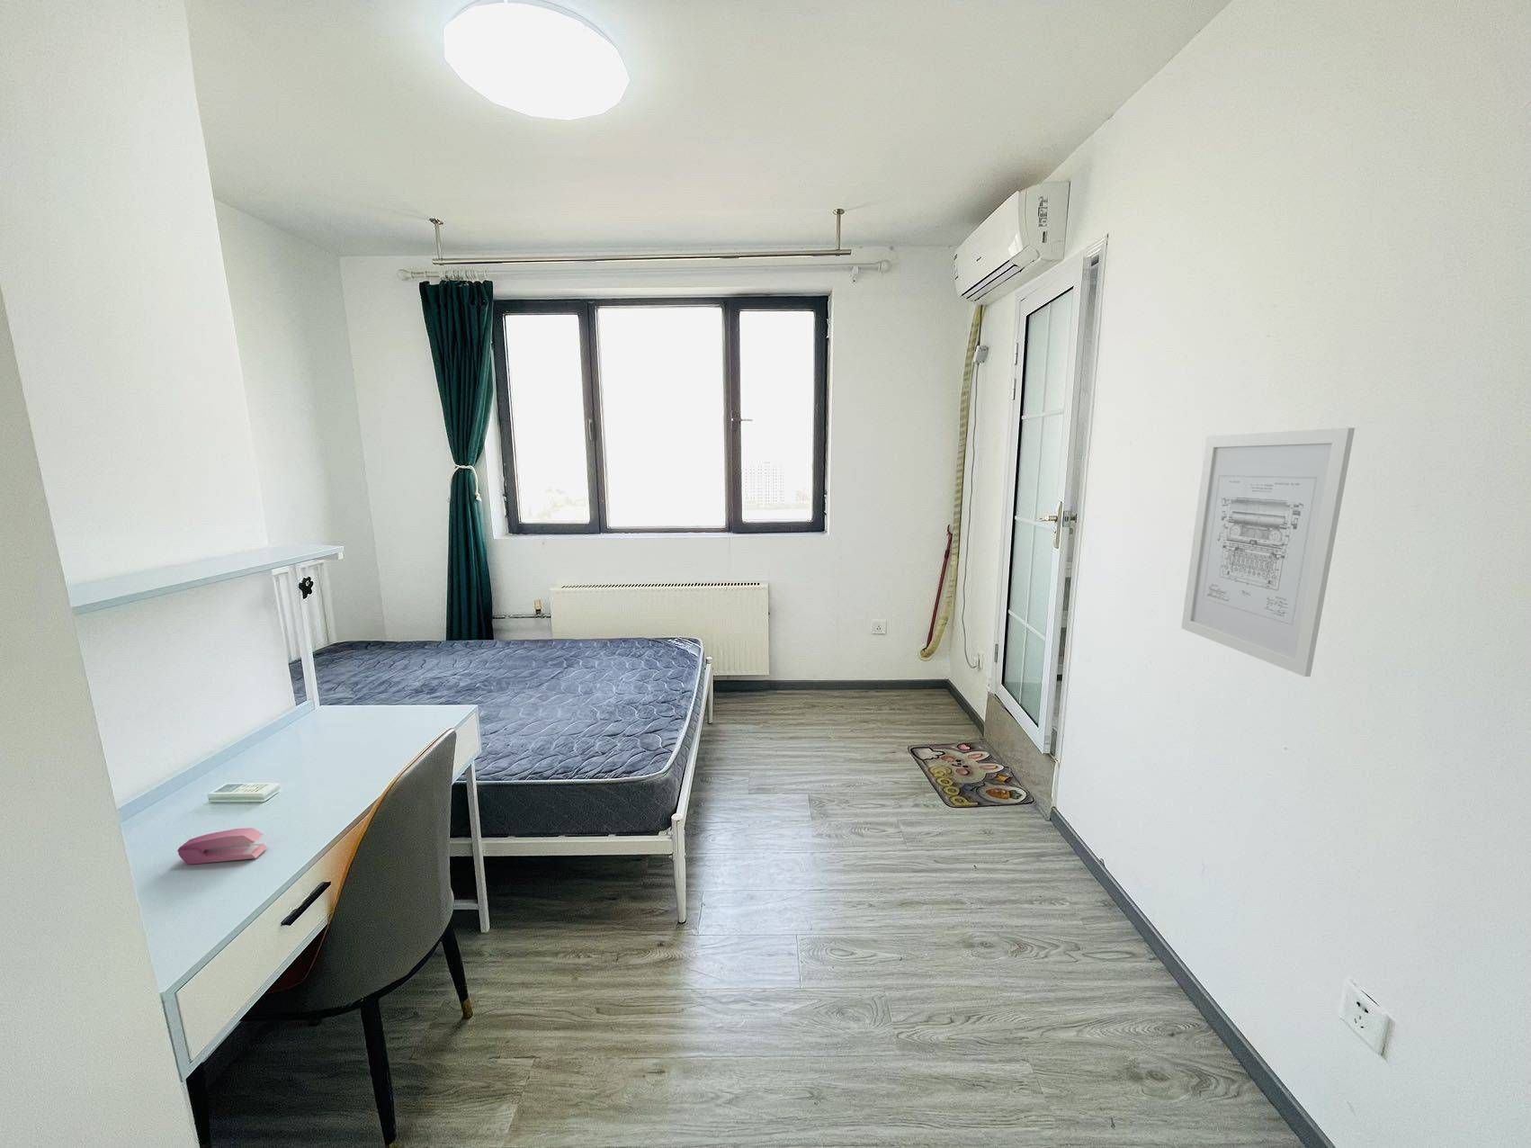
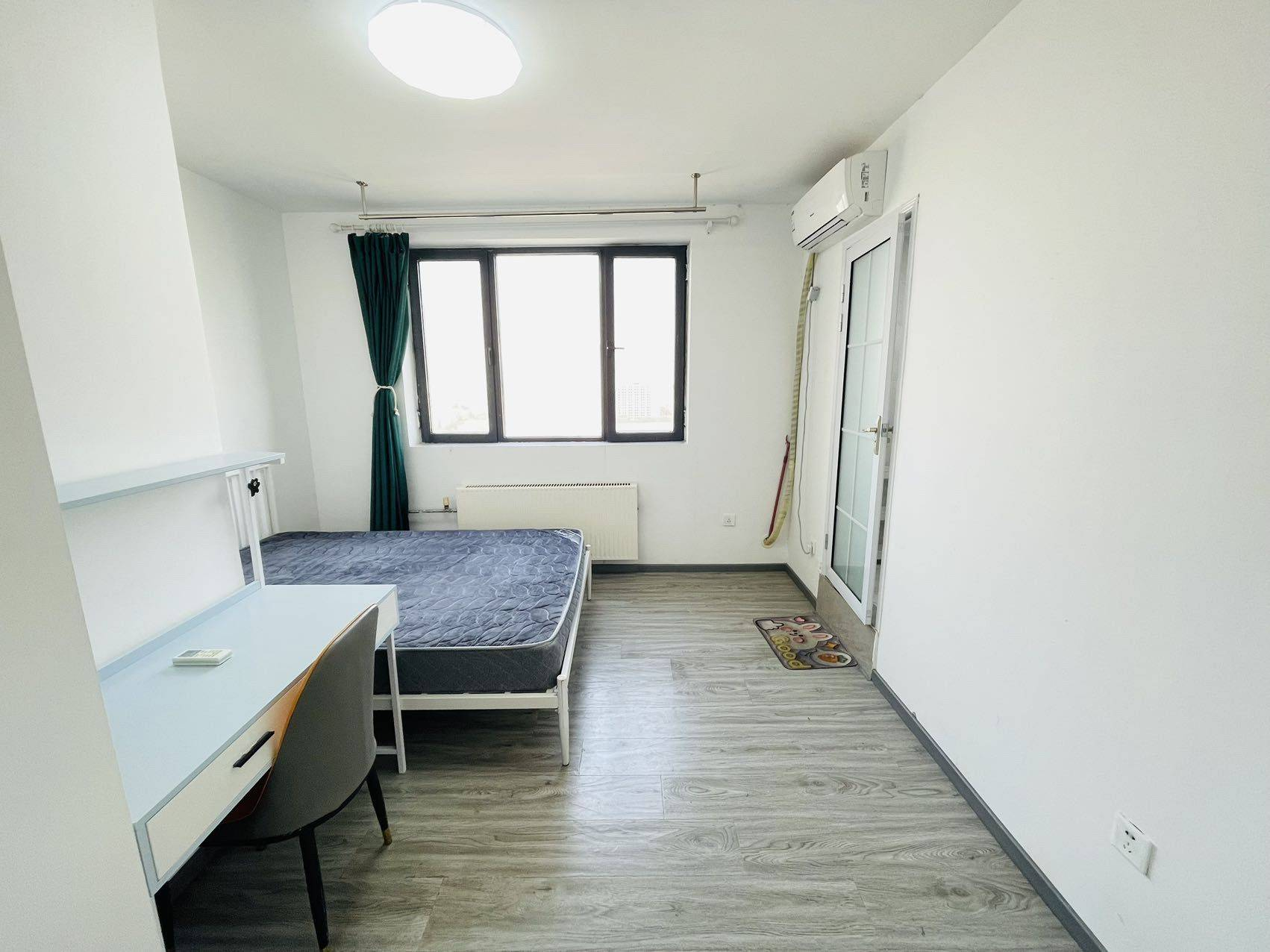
- stapler [176,827,268,866]
- wall art [1180,427,1355,678]
